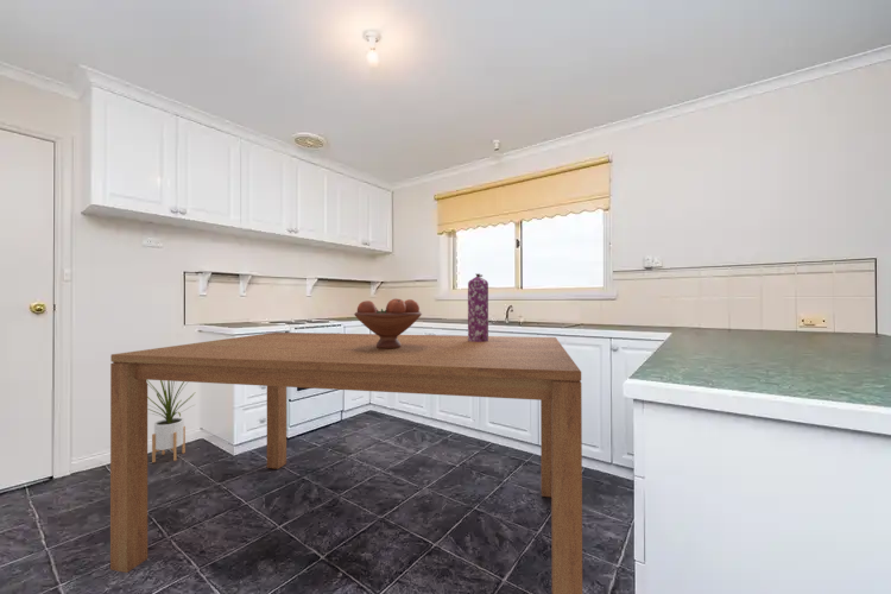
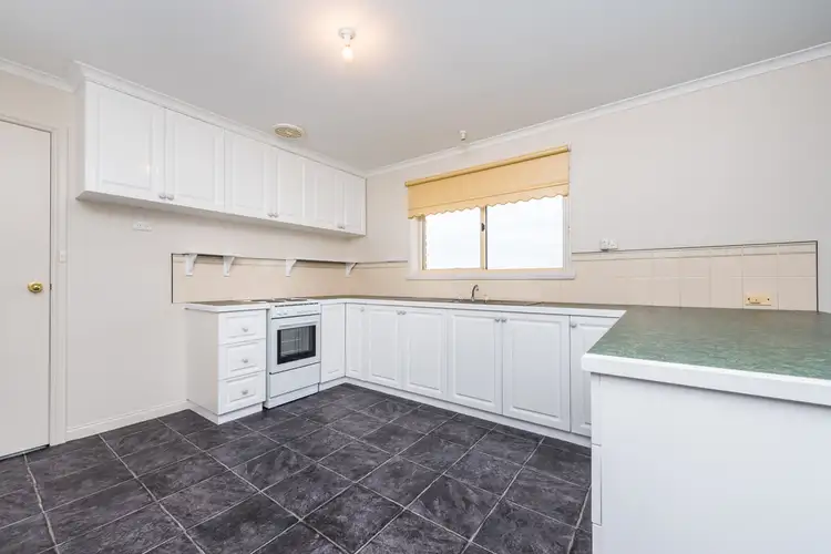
- dining table [109,331,583,594]
- fruit bowl [353,297,423,349]
- gas cylinder [467,273,489,342]
- house plant [146,380,195,463]
